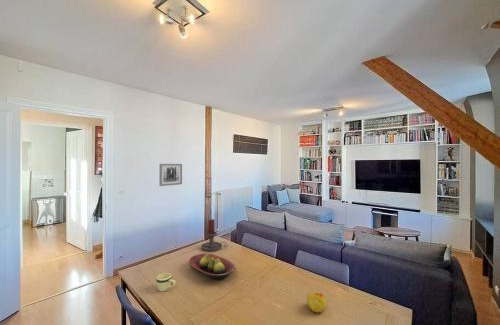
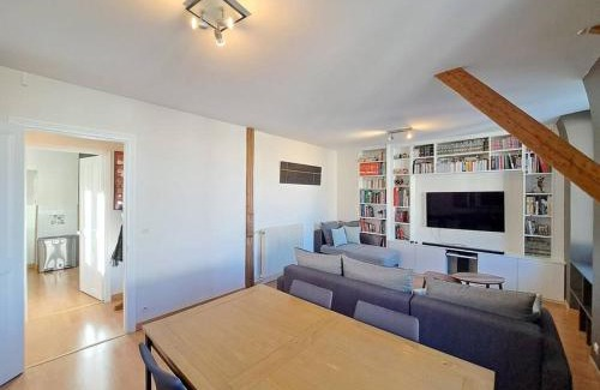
- mug [155,272,177,292]
- wall art [158,163,183,187]
- apple [306,291,328,313]
- fruit bowl [188,252,237,281]
- candle holder [200,218,229,252]
